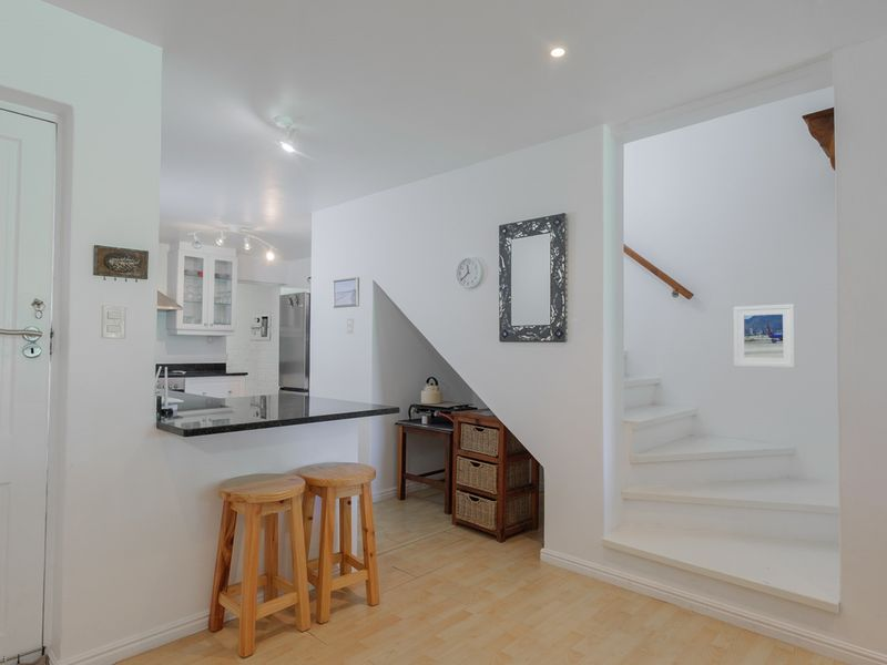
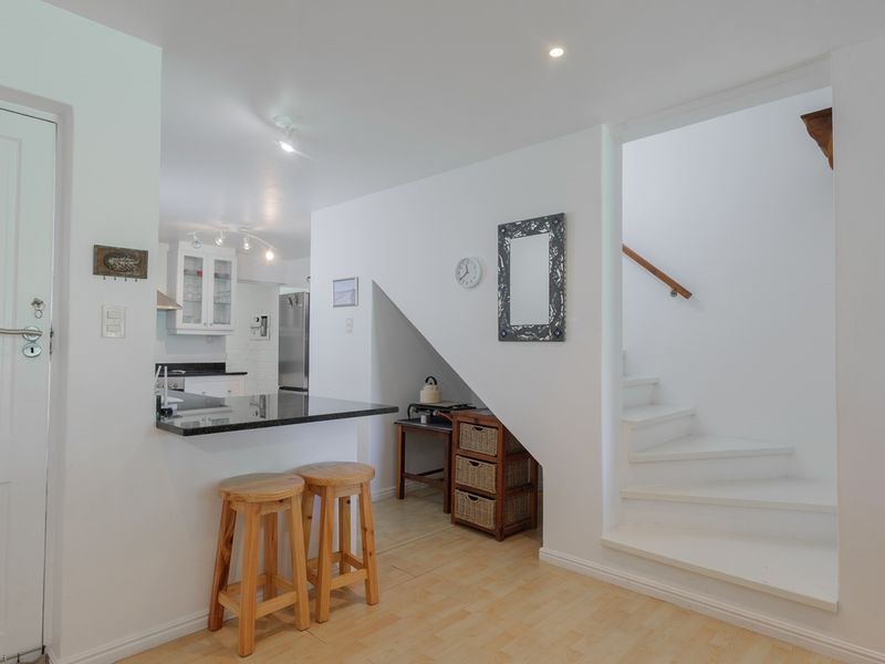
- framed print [733,303,796,369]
